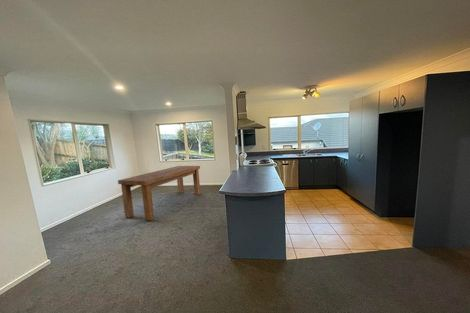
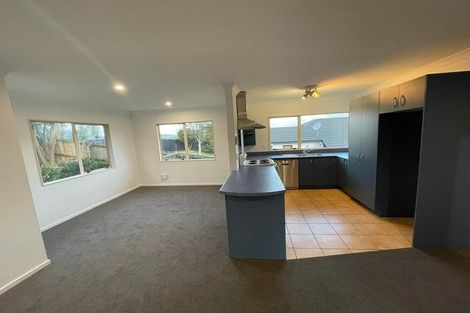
- dining table [117,165,201,222]
